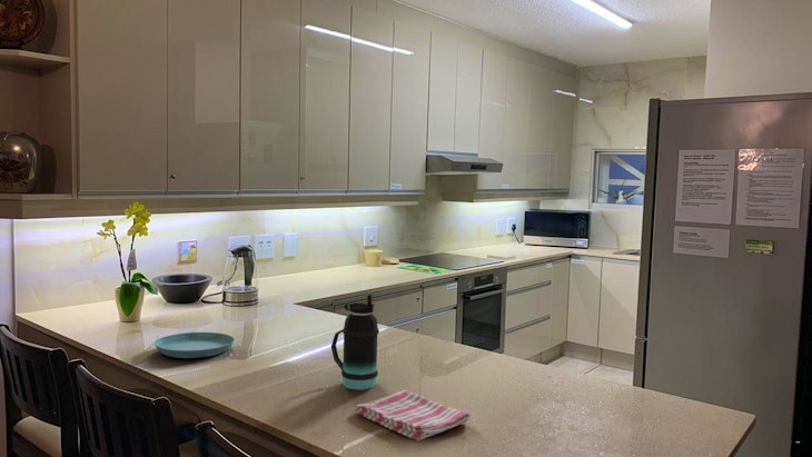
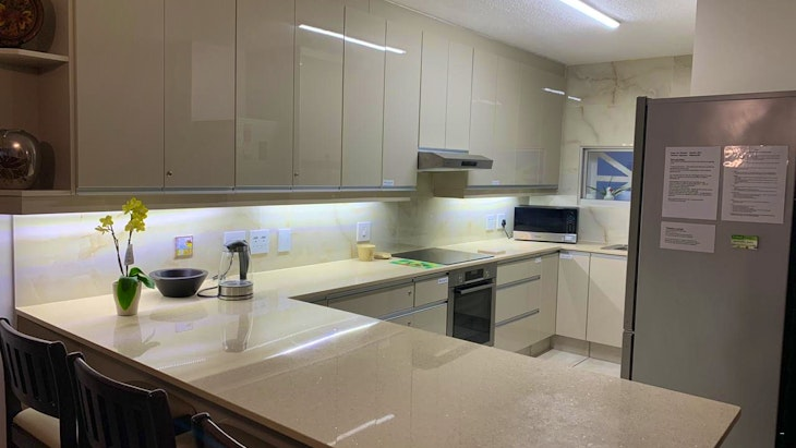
- bottle [330,294,380,391]
- saucer [154,331,236,359]
- dish towel [353,389,471,443]
